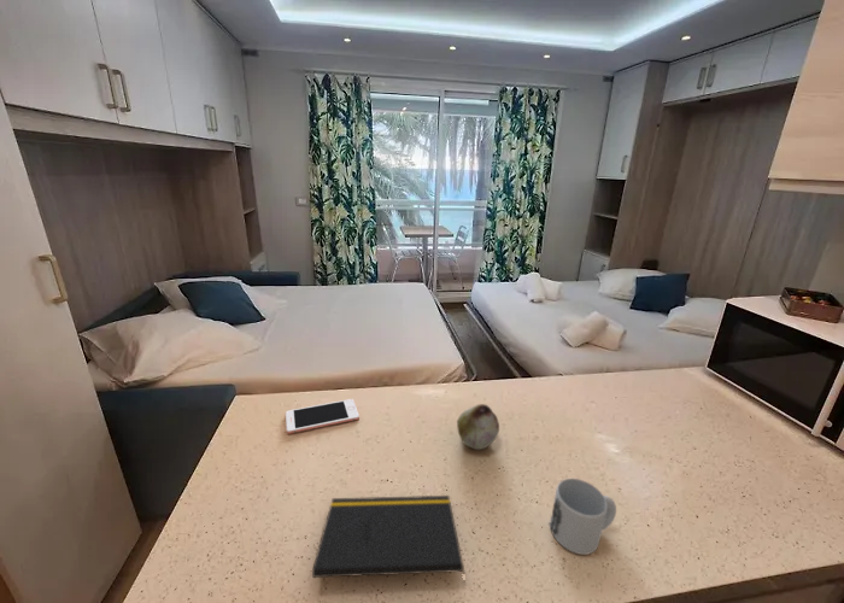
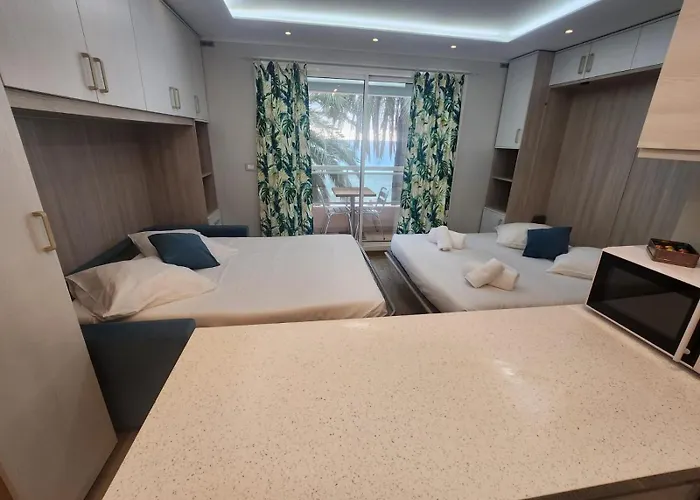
- notepad [311,494,467,585]
- mug [547,478,617,556]
- fruit [456,403,500,451]
- cell phone [285,398,361,434]
